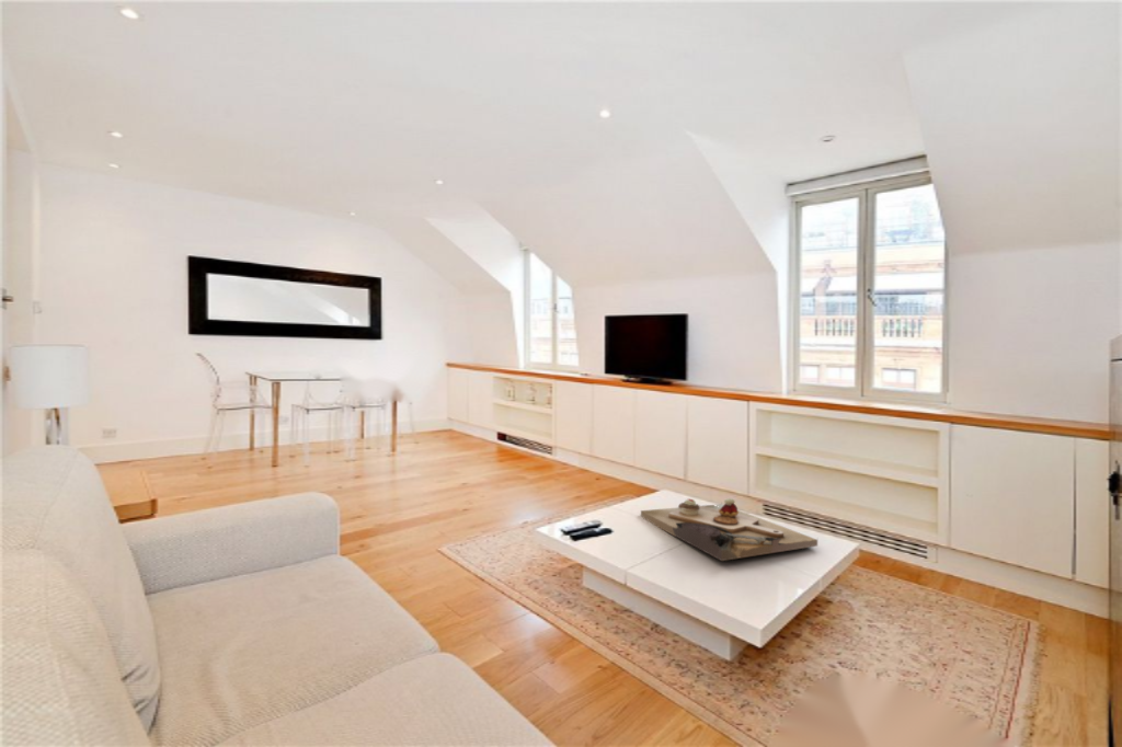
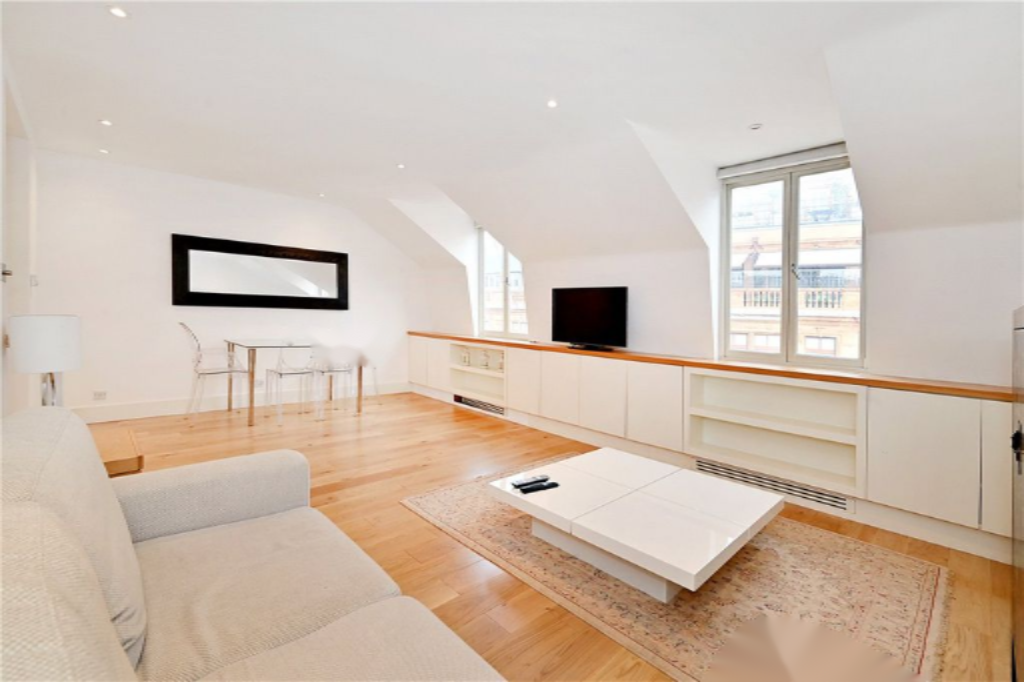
- decorative tray [640,497,818,562]
